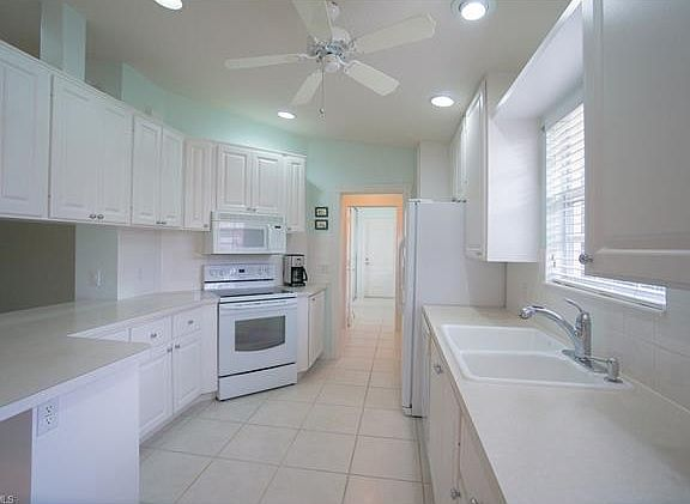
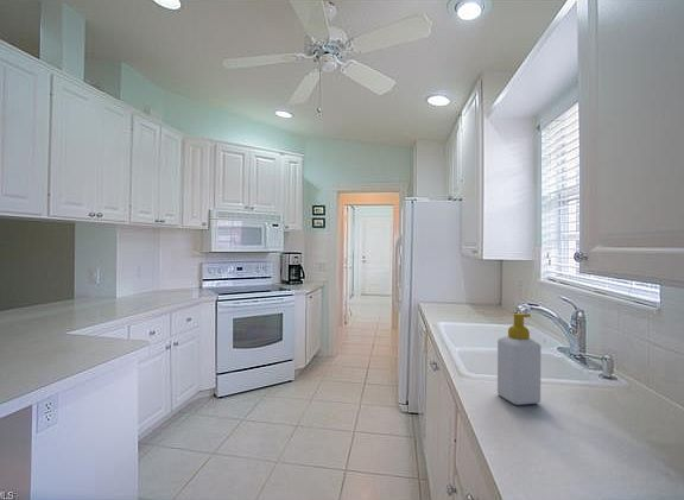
+ soap bottle [496,312,542,406]
